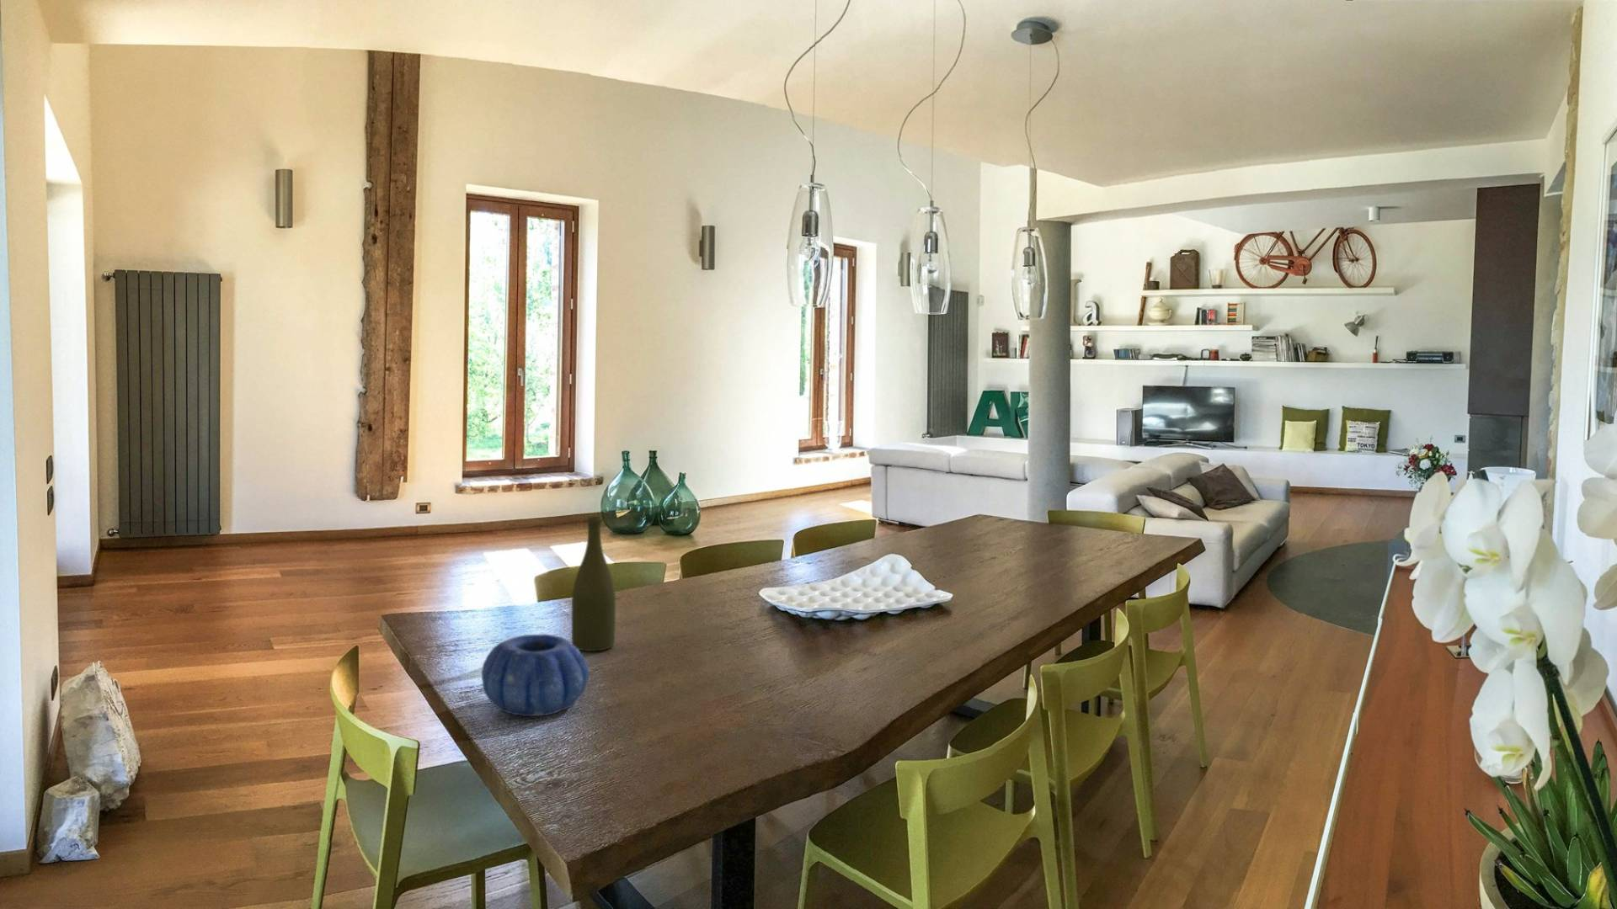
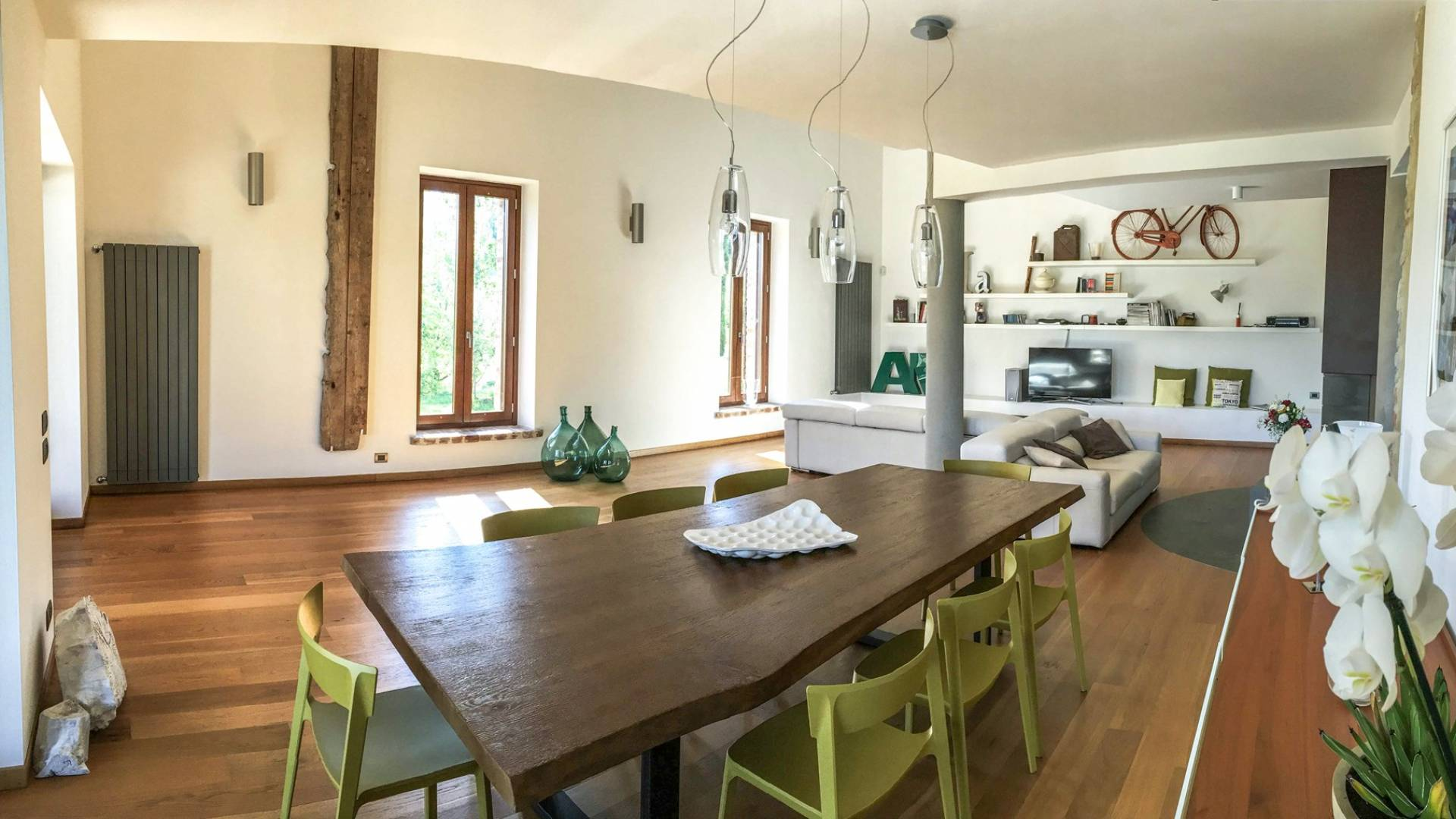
- bottle [571,516,616,653]
- decorative bowl [481,633,590,717]
